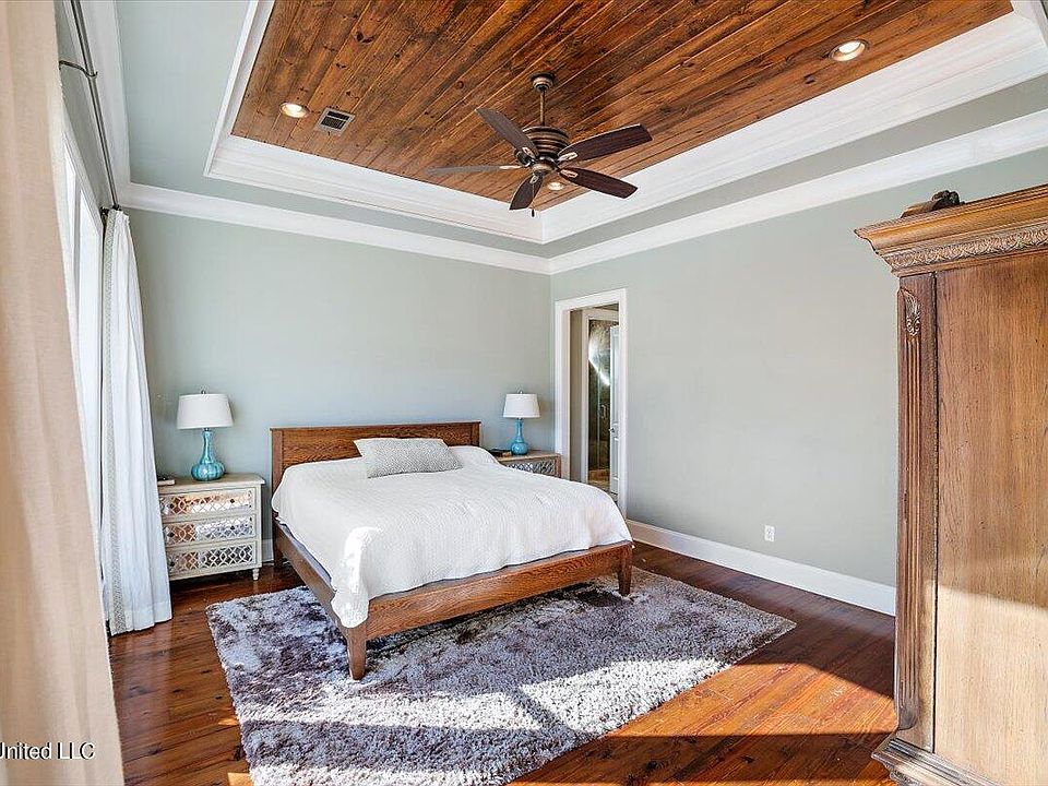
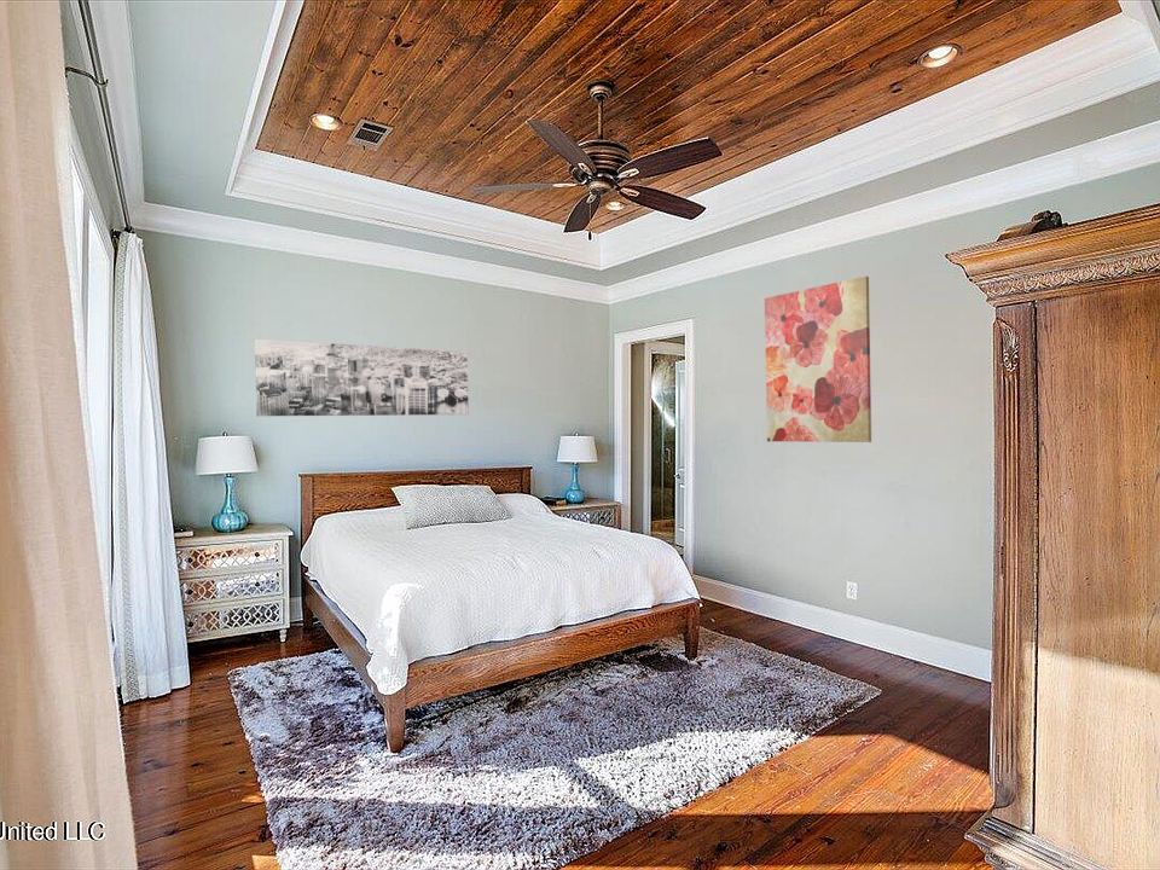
+ wall art [254,338,470,417]
+ wall art [764,276,872,443]
